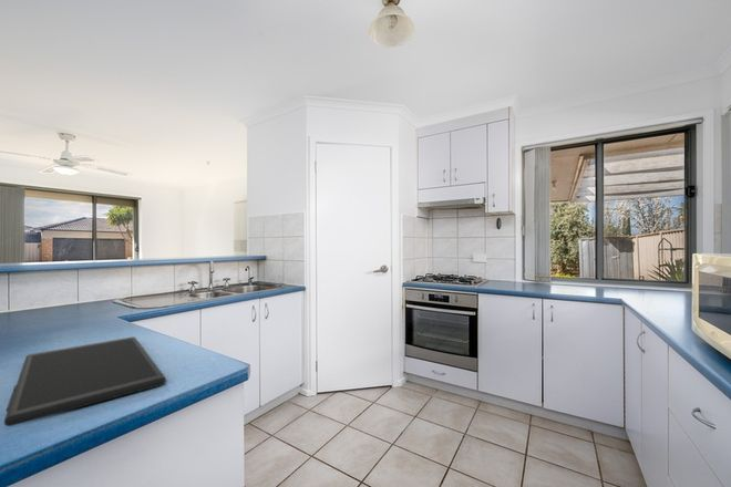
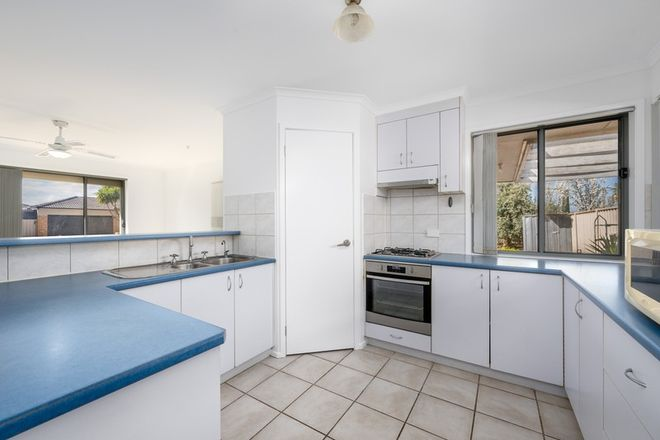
- cutting board [3,335,167,427]
